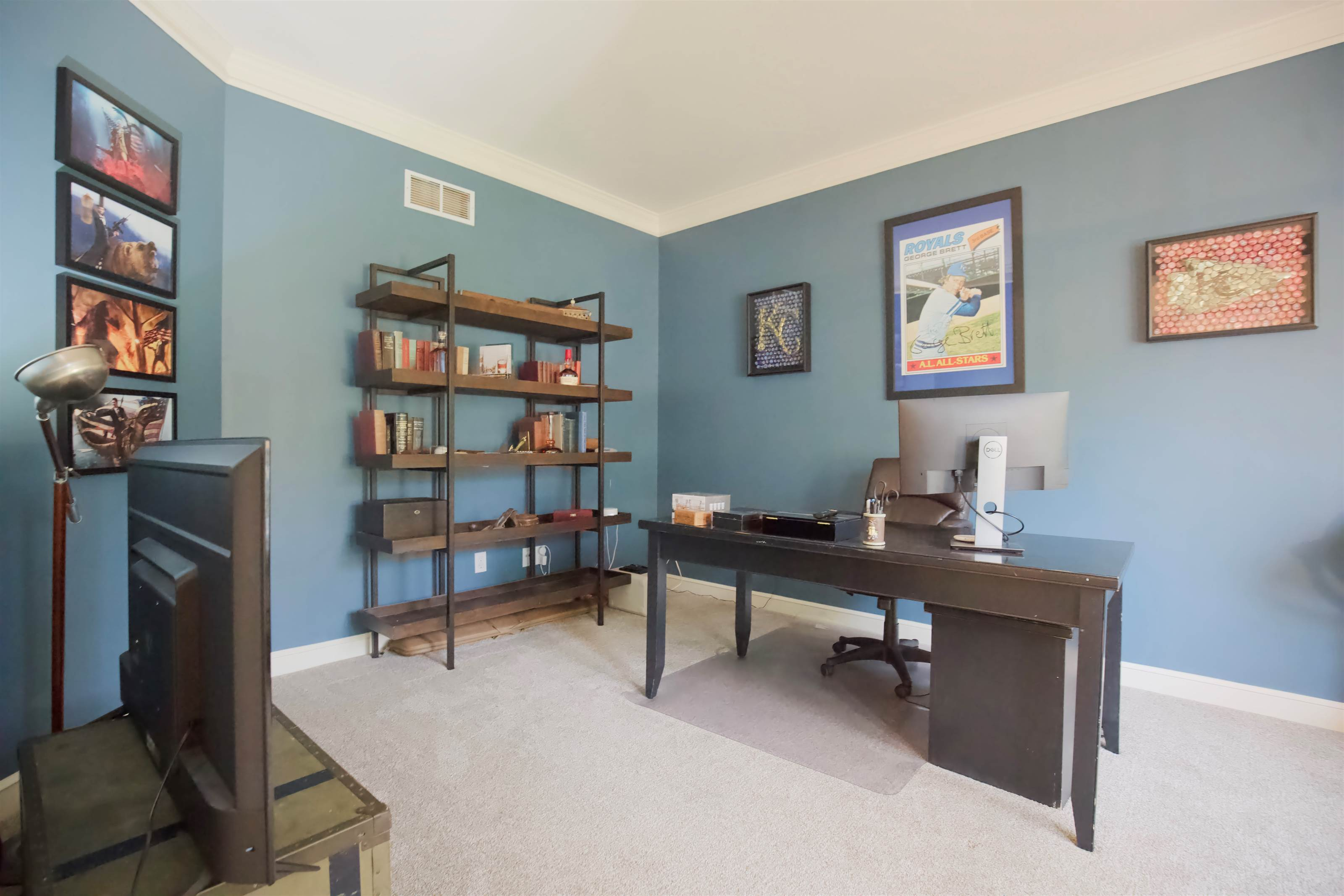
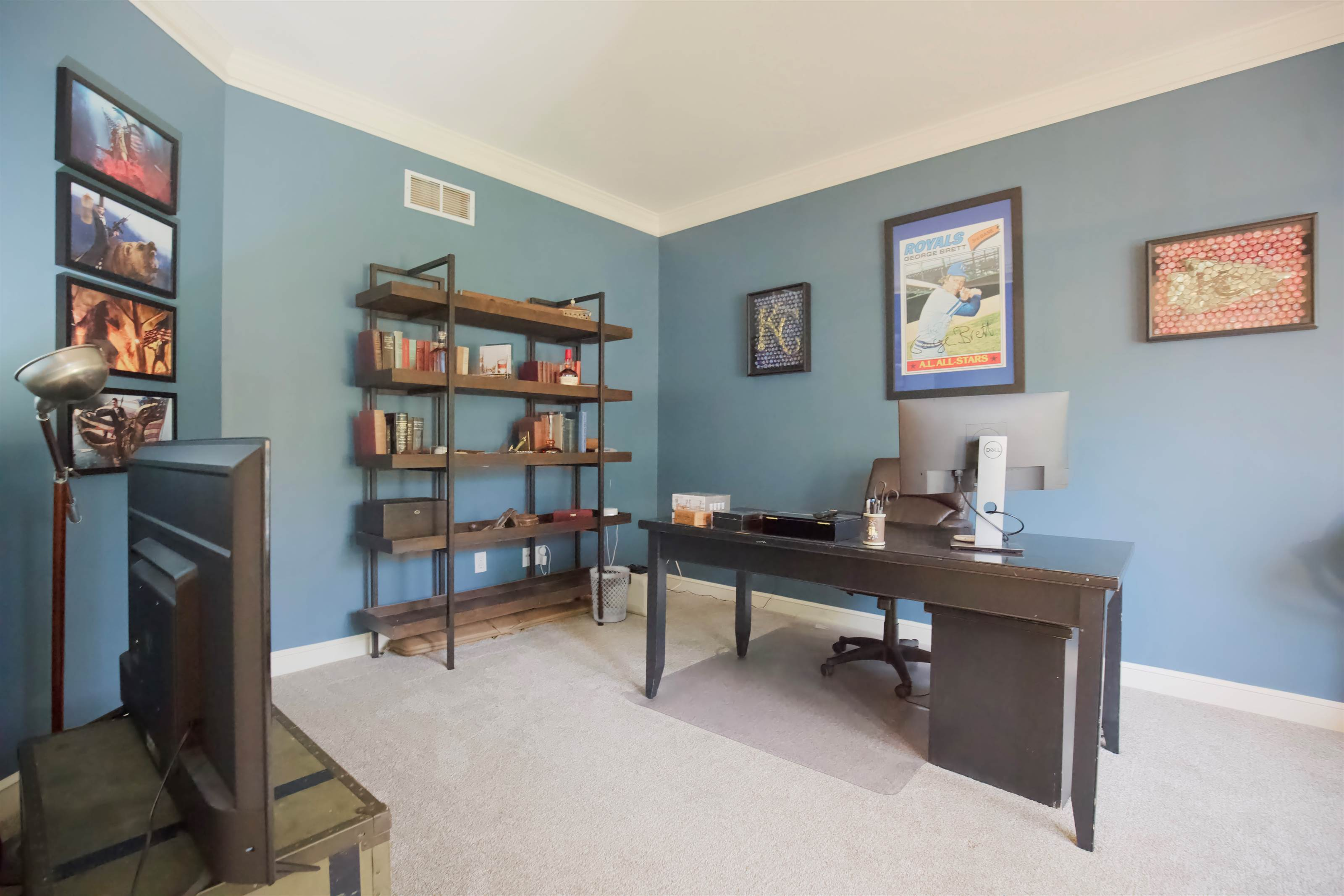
+ wastebasket [590,565,630,623]
